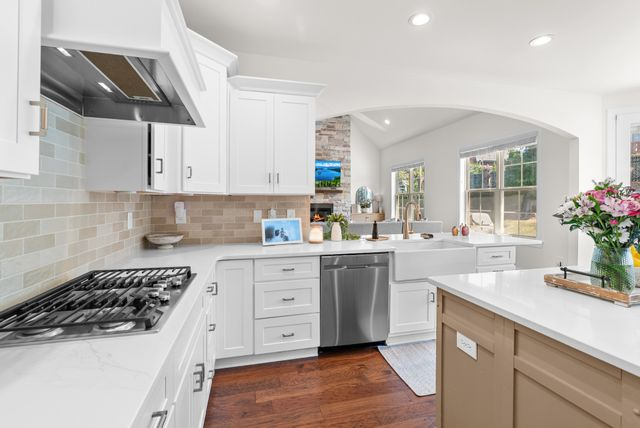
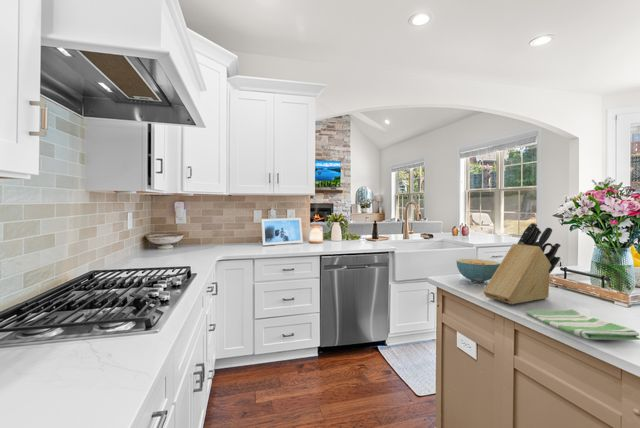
+ knife block [482,222,562,305]
+ cereal bowl [455,258,501,283]
+ dish towel [525,308,640,341]
